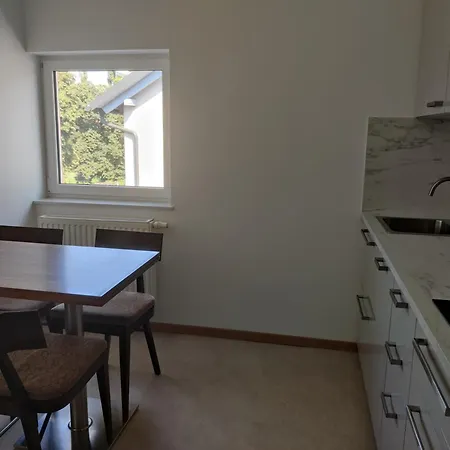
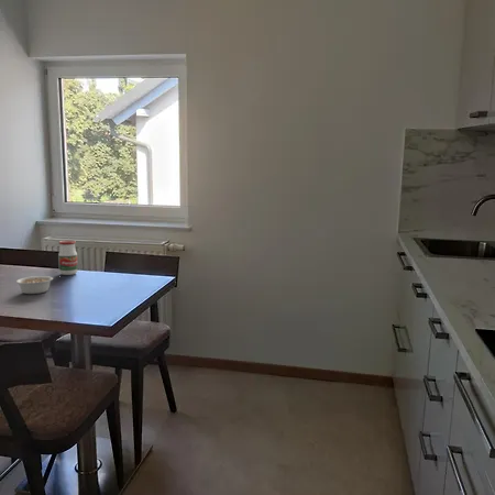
+ legume [15,275,58,295]
+ jar [57,240,79,276]
